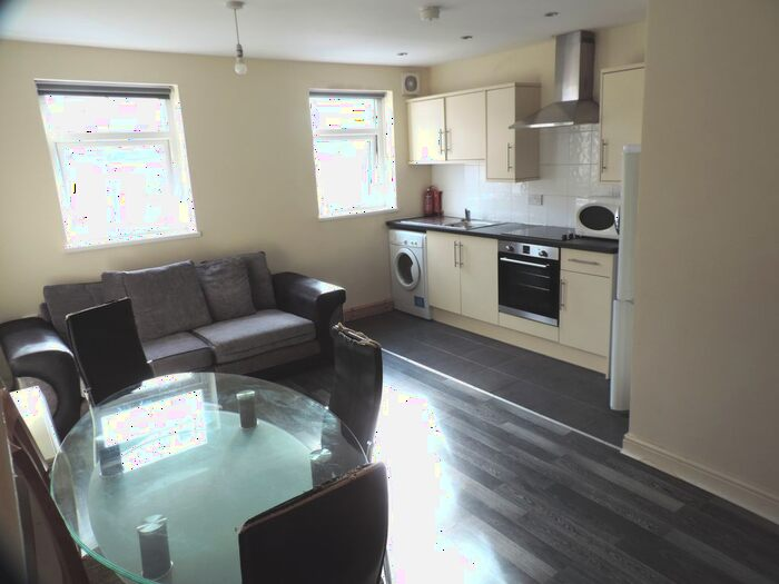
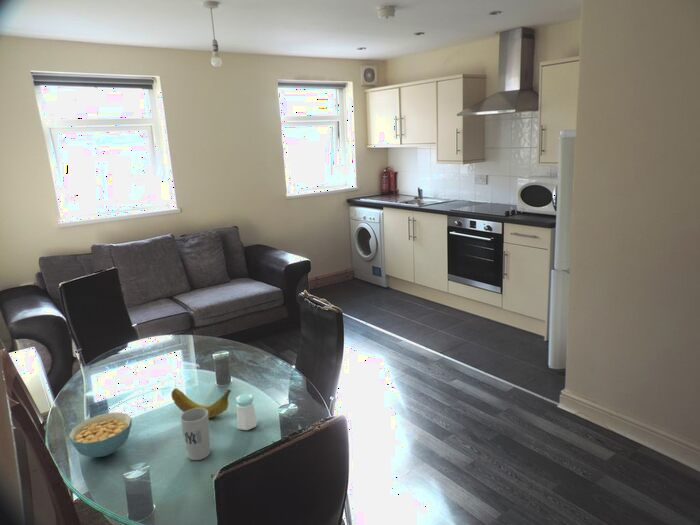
+ cereal bowl [68,412,133,458]
+ fruit [171,387,232,419]
+ salt shaker [235,393,258,431]
+ cup [179,408,211,461]
